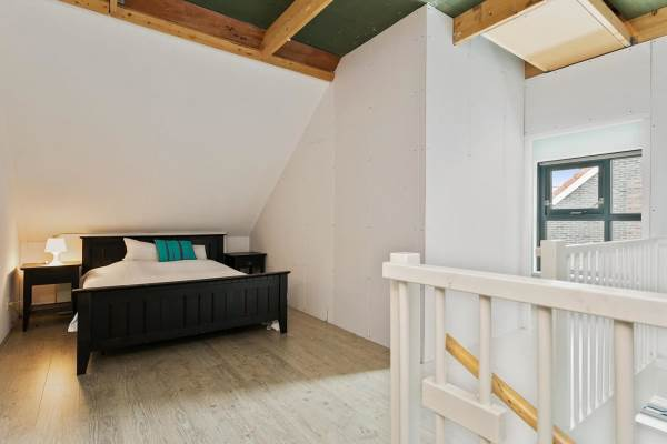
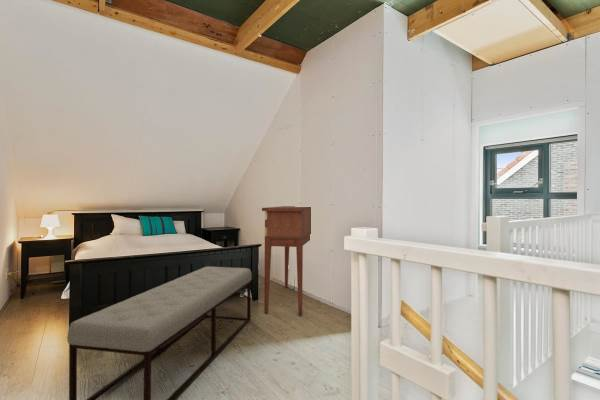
+ console table [261,205,311,316]
+ bench [66,266,253,400]
